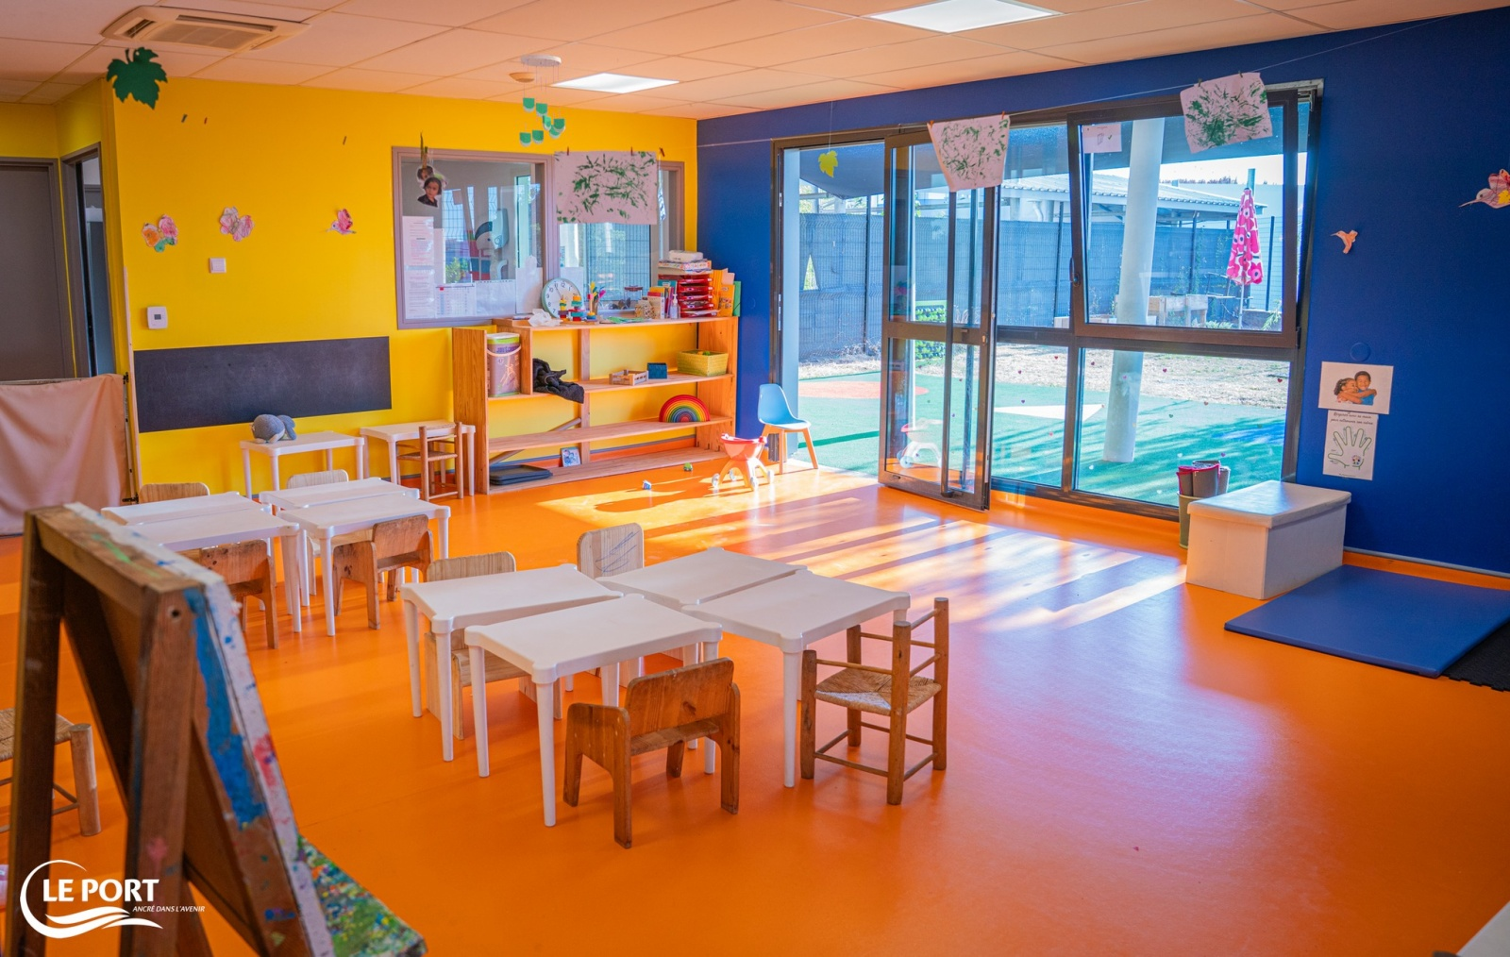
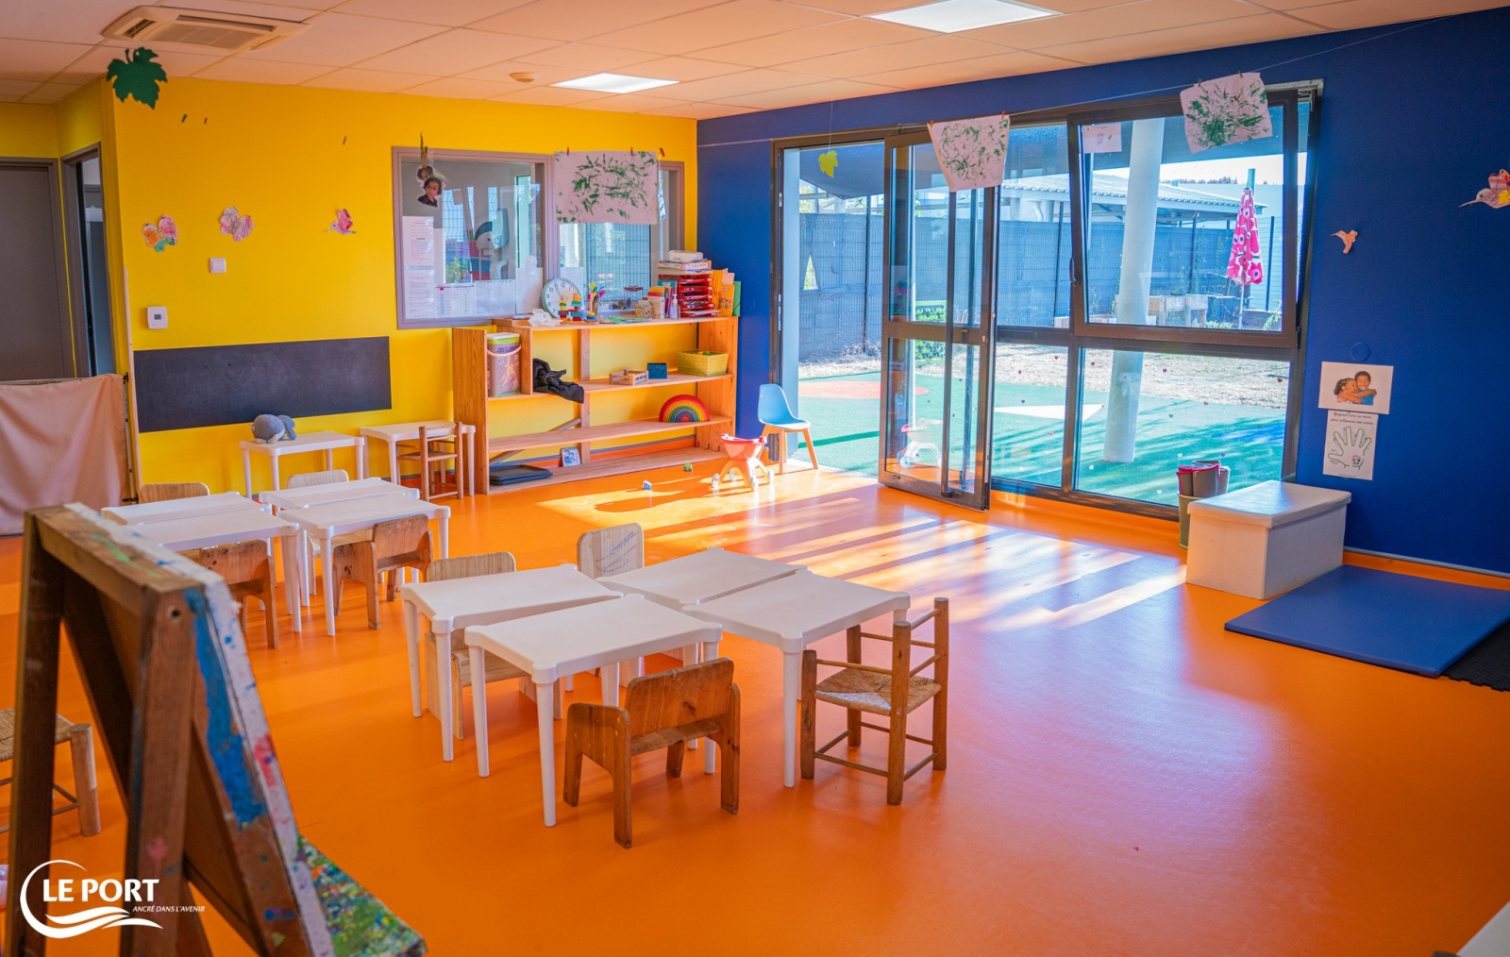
- ceiling mobile [519,54,566,148]
